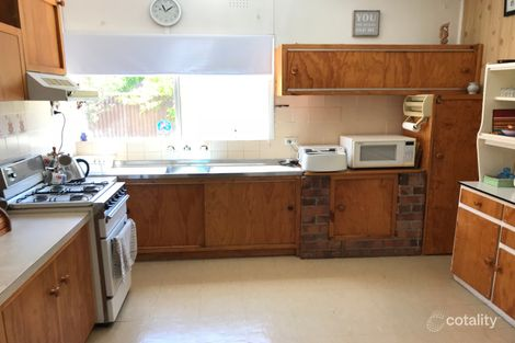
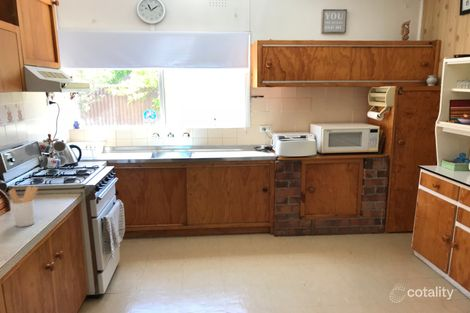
+ utensil holder [7,185,39,228]
